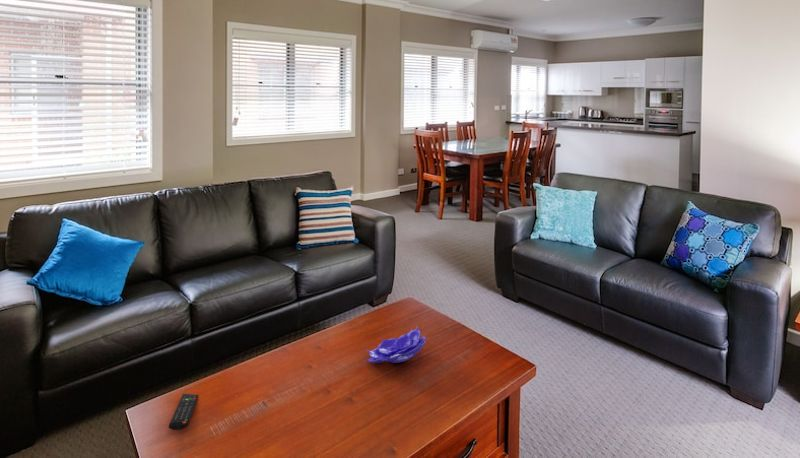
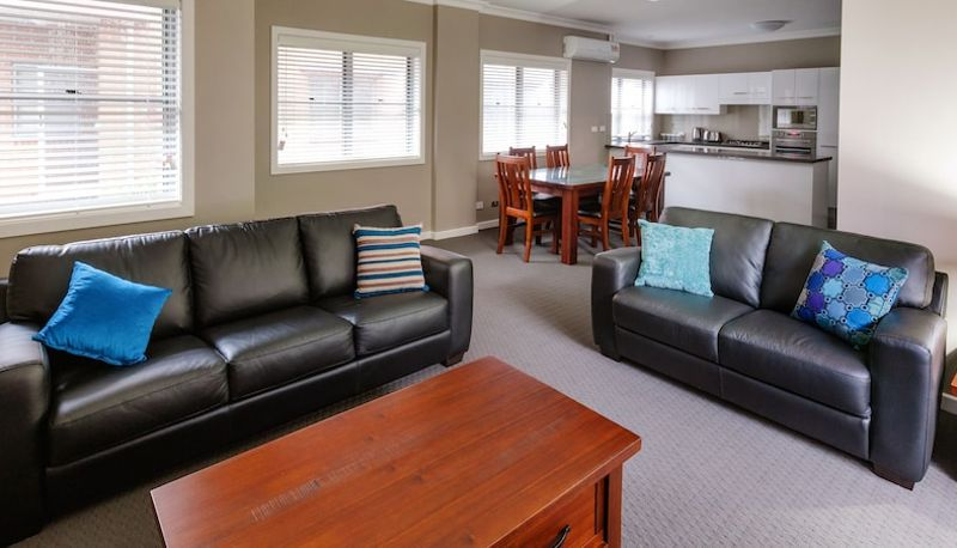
- remote control [168,393,199,431]
- decorative bowl [365,326,428,364]
